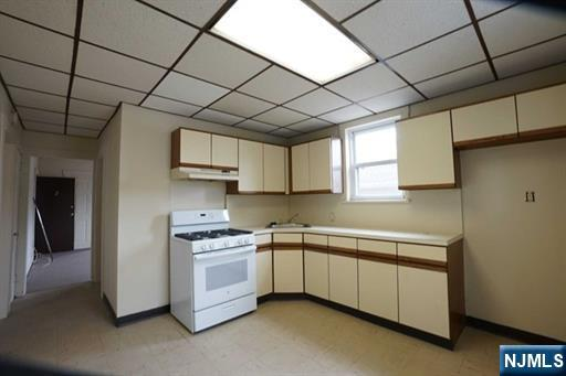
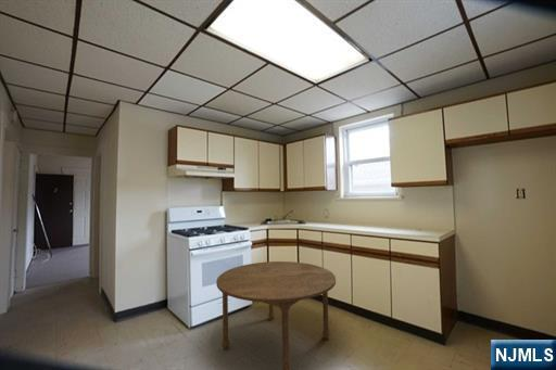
+ dining table [215,260,337,370]
